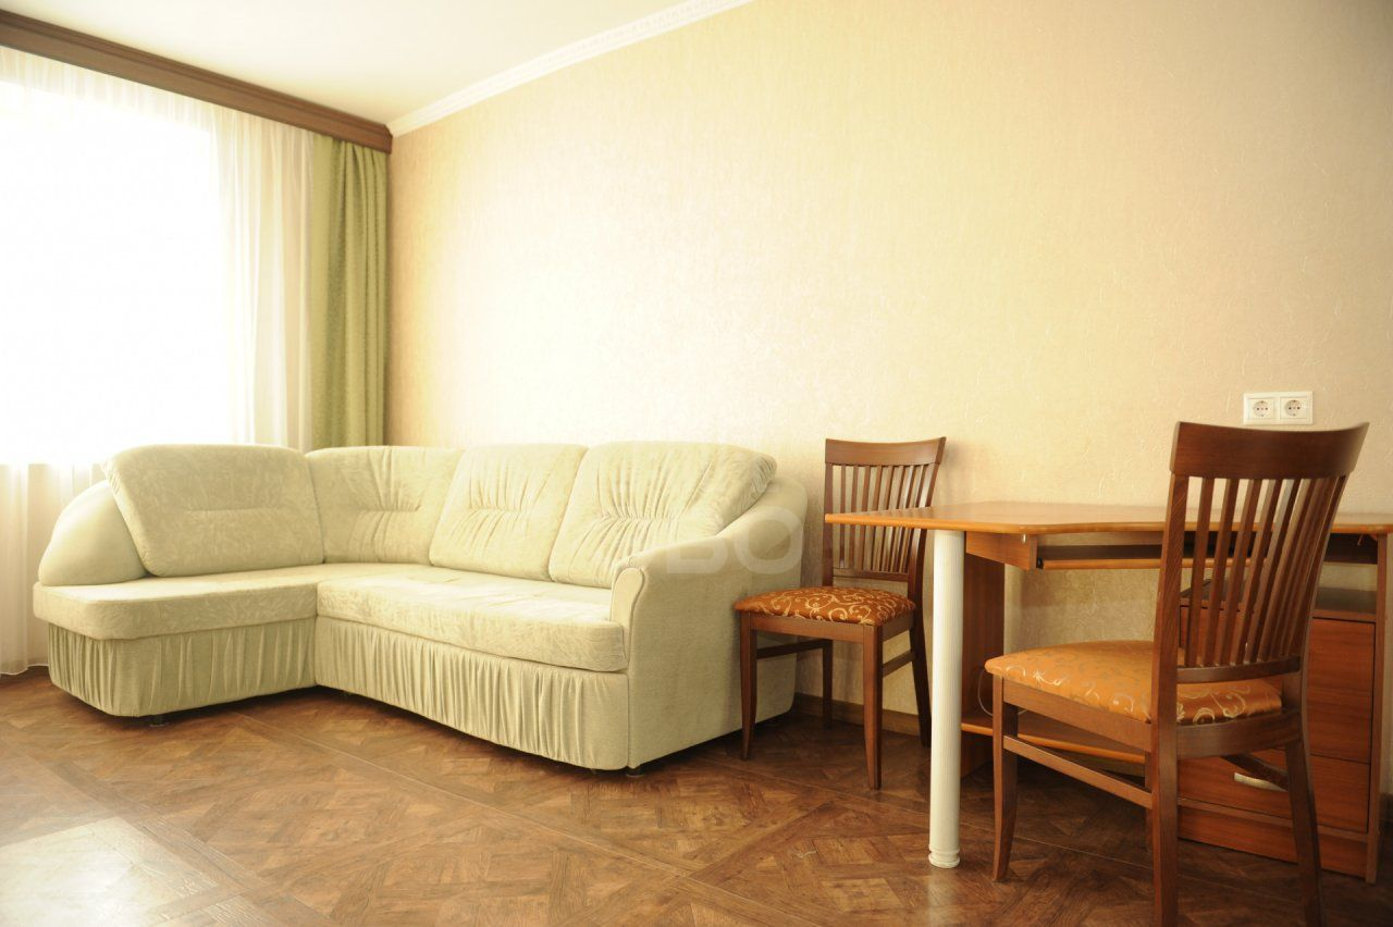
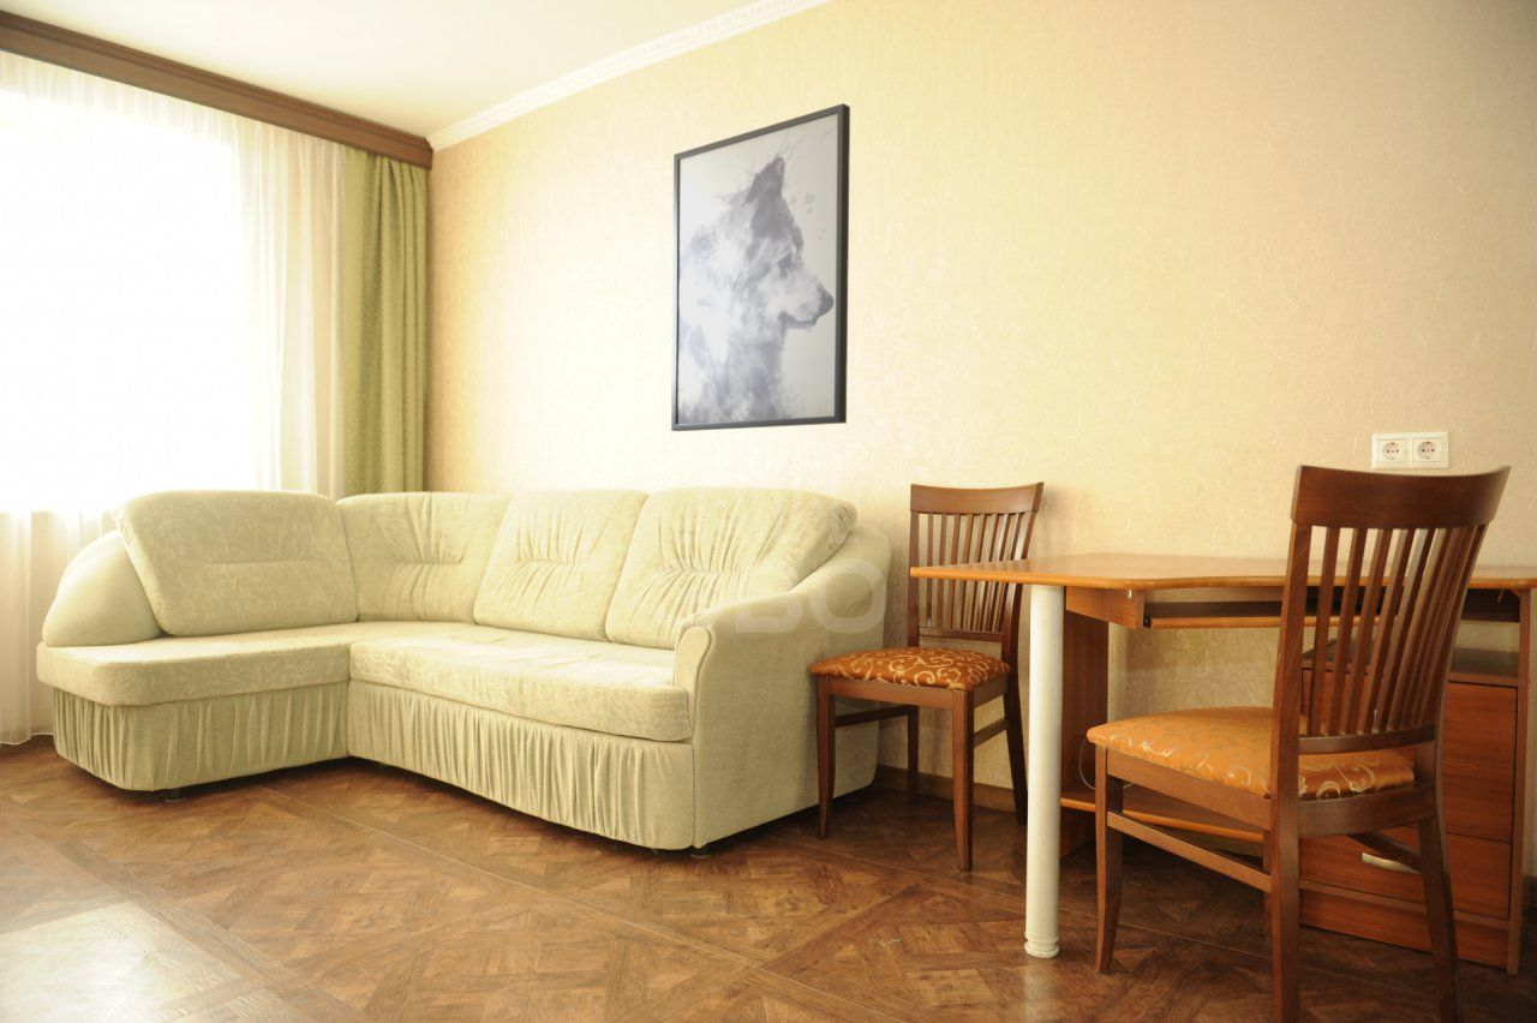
+ wall art [670,102,851,432]
